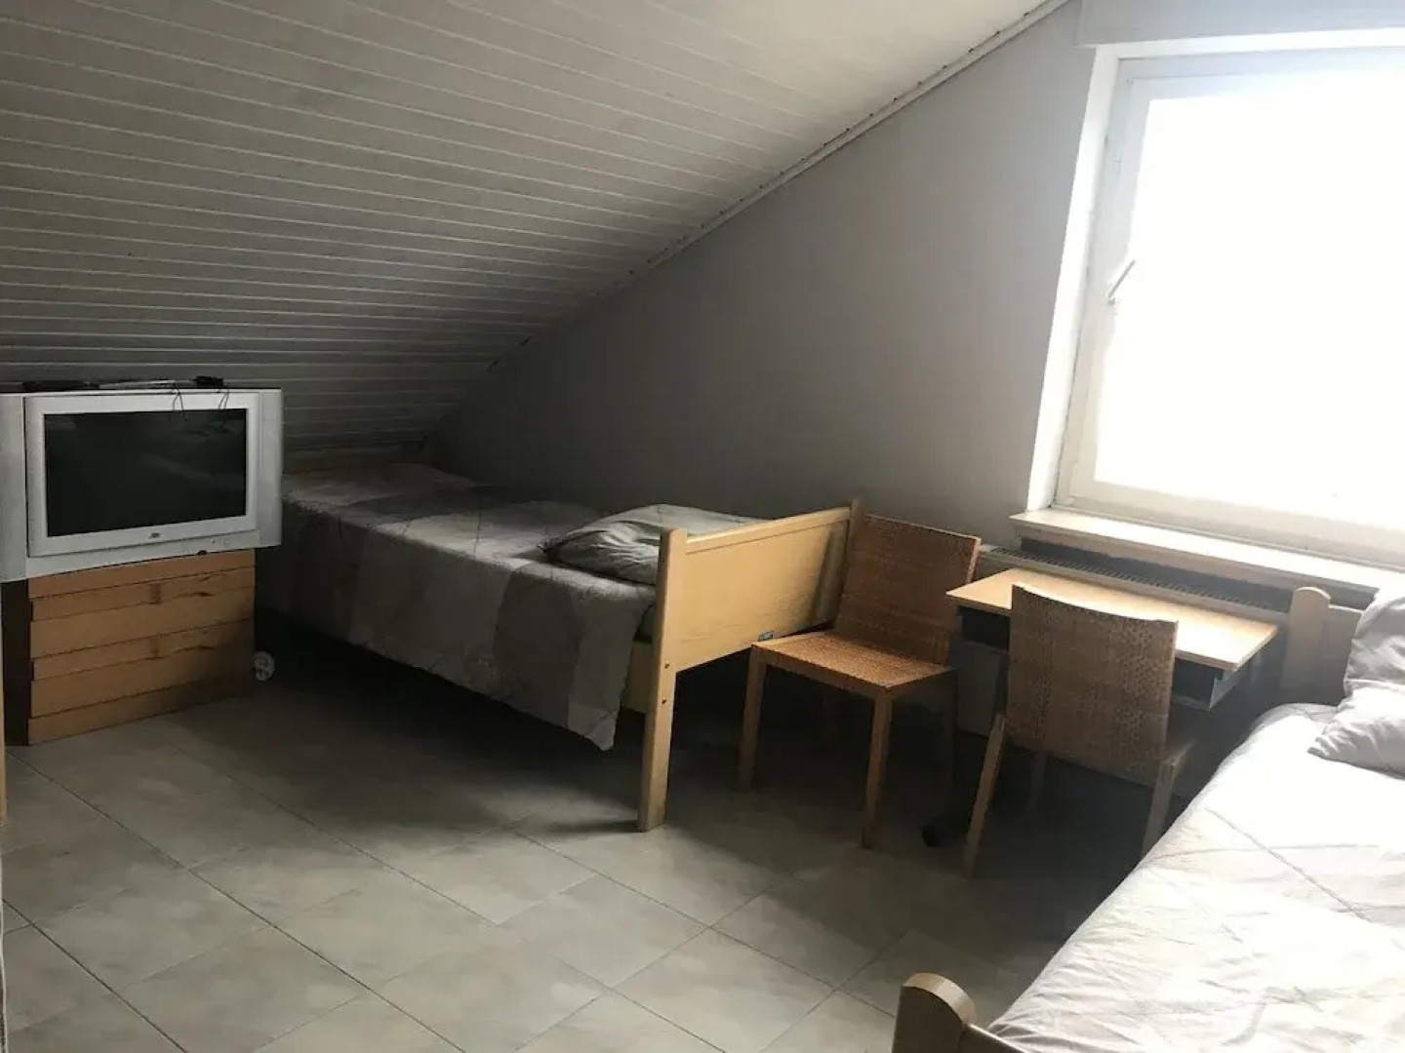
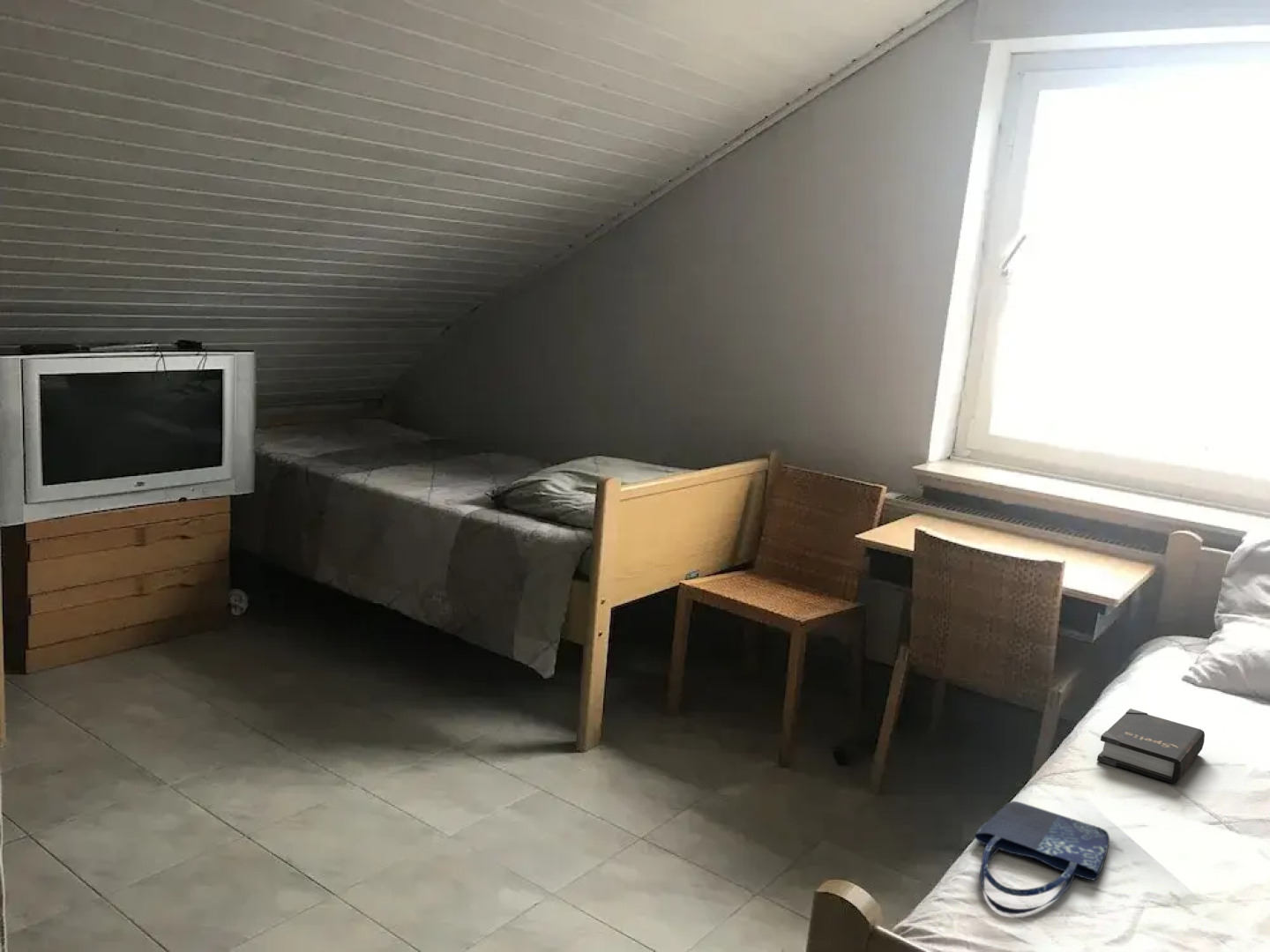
+ shopping bag [974,800,1110,915]
+ hardback book [1096,708,1206,785]
